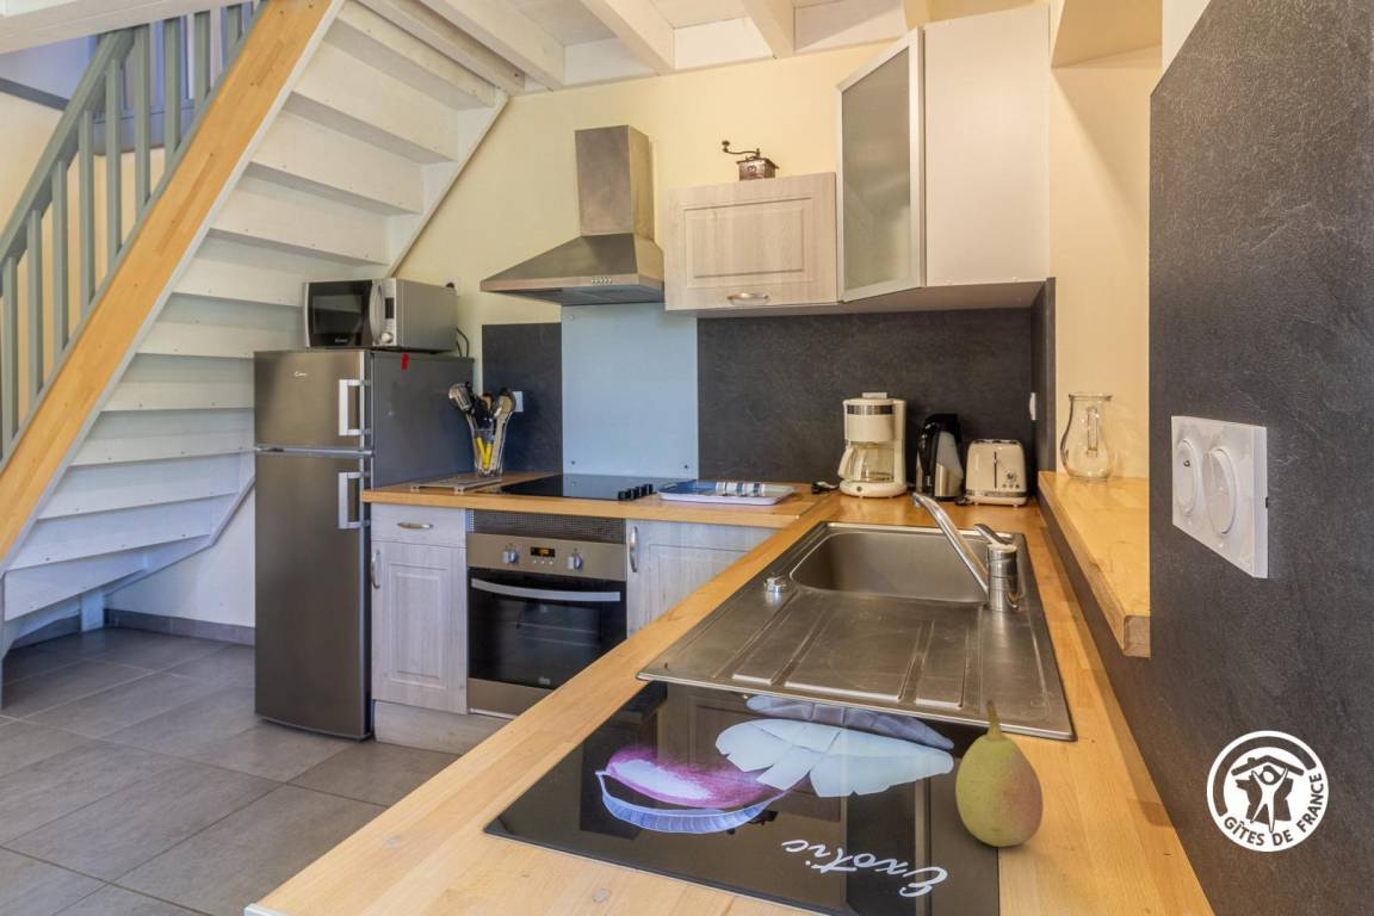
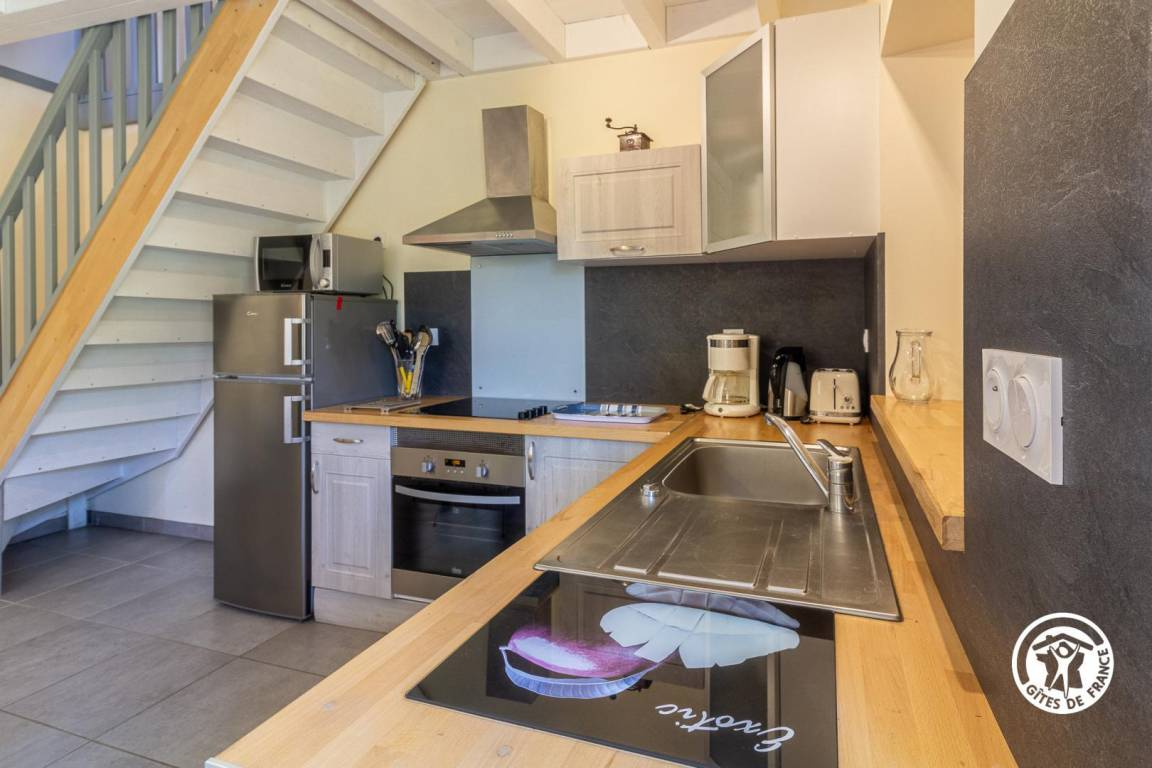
- fruit [954,699,1045,848]
